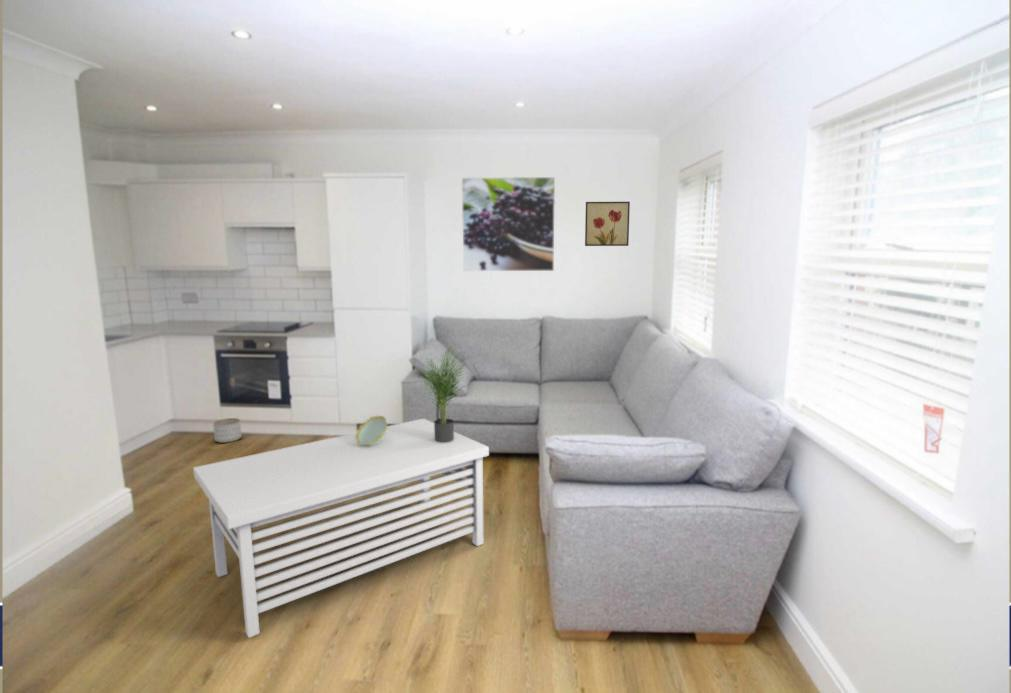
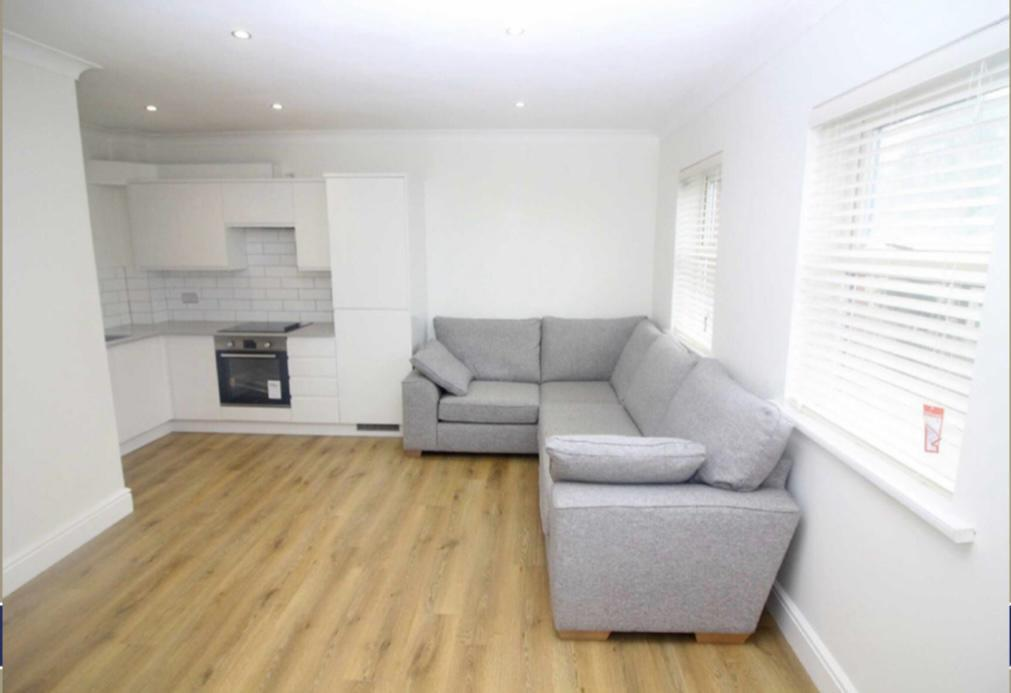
- planter [212,417,243,444]
- potted plant [418,344,470,443]
- coffee table [192,417,490,639]
- wall art [584,201,631,247]
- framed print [461,176,556,272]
- decorative bowl [355,414,388,446]
